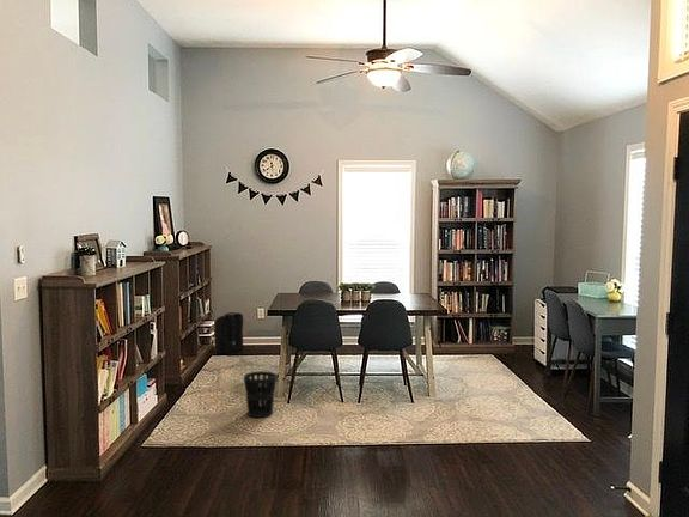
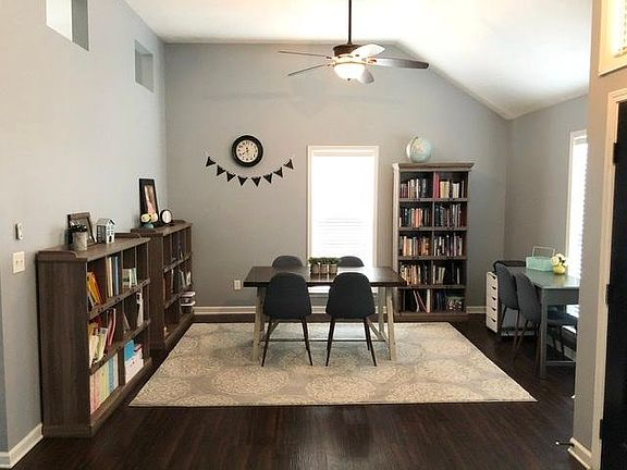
- backpack [213,311,245,355]
- wastebasket [243,370,278,419]
